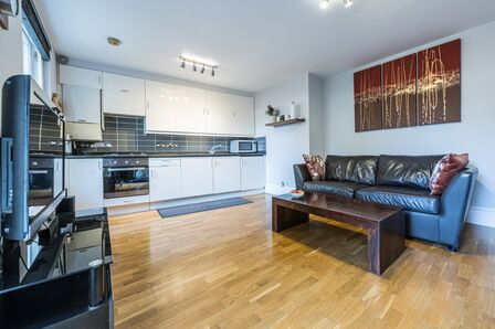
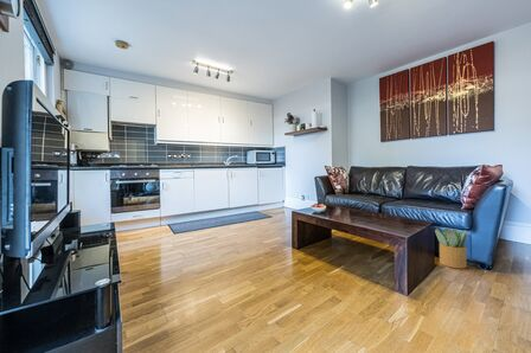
+ potted plant [434,226,468,270]
